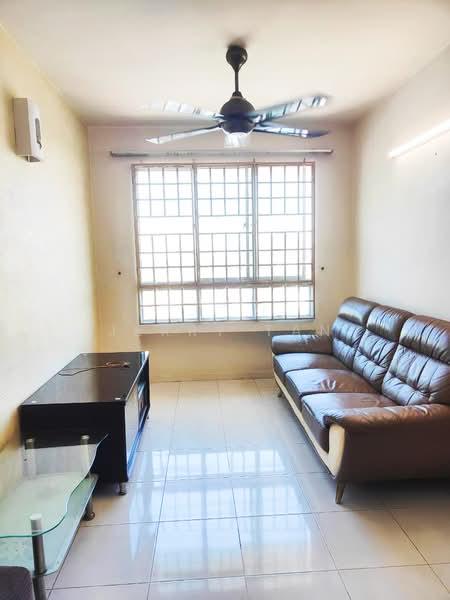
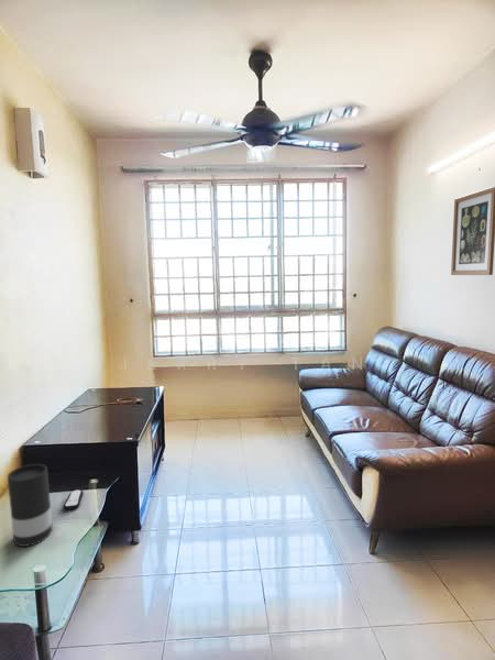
+ vase [7,463,54,548]
+ remote control [63,488,85,512]
+ wall art [450,186,495,276]
